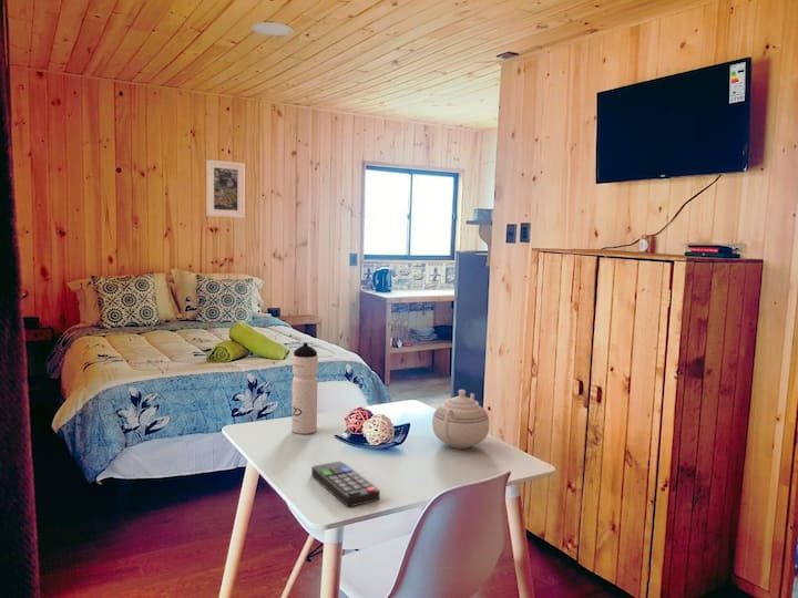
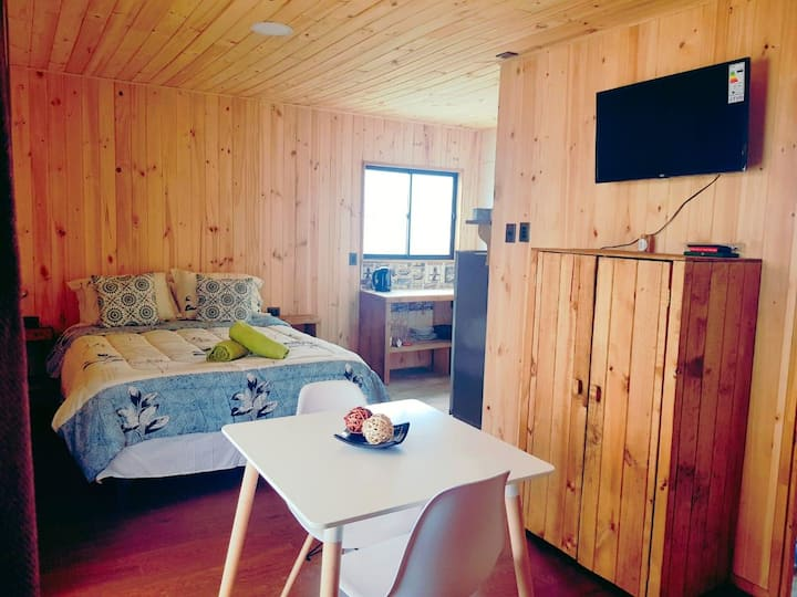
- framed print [205,158,246,219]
- remote control [310,461,381,507]
- water bottle [290,342,319,435]
- teapot [431,389,491,450]
